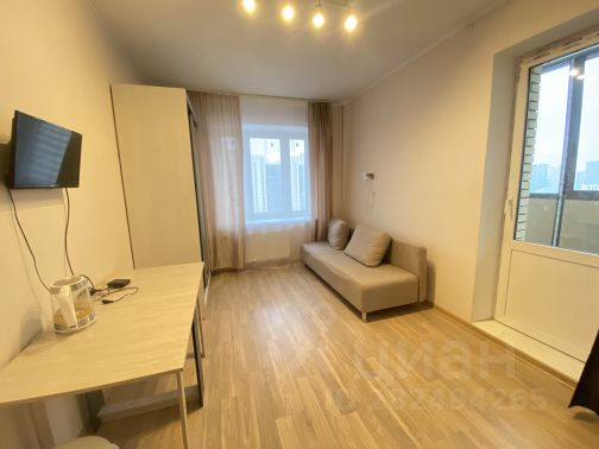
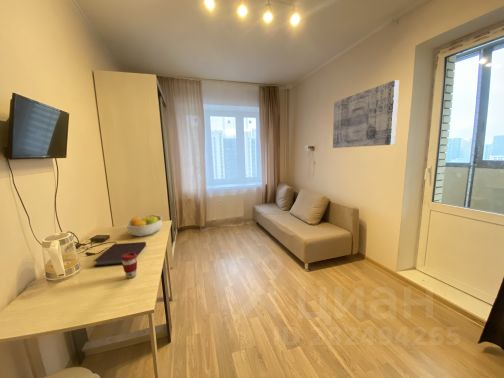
+ fruit bowl [126,214,163,237]
+ notebook [92,241,147,267]
+ wall art [332,79,400,149]
+ coffee cup [121,252,138,280]
